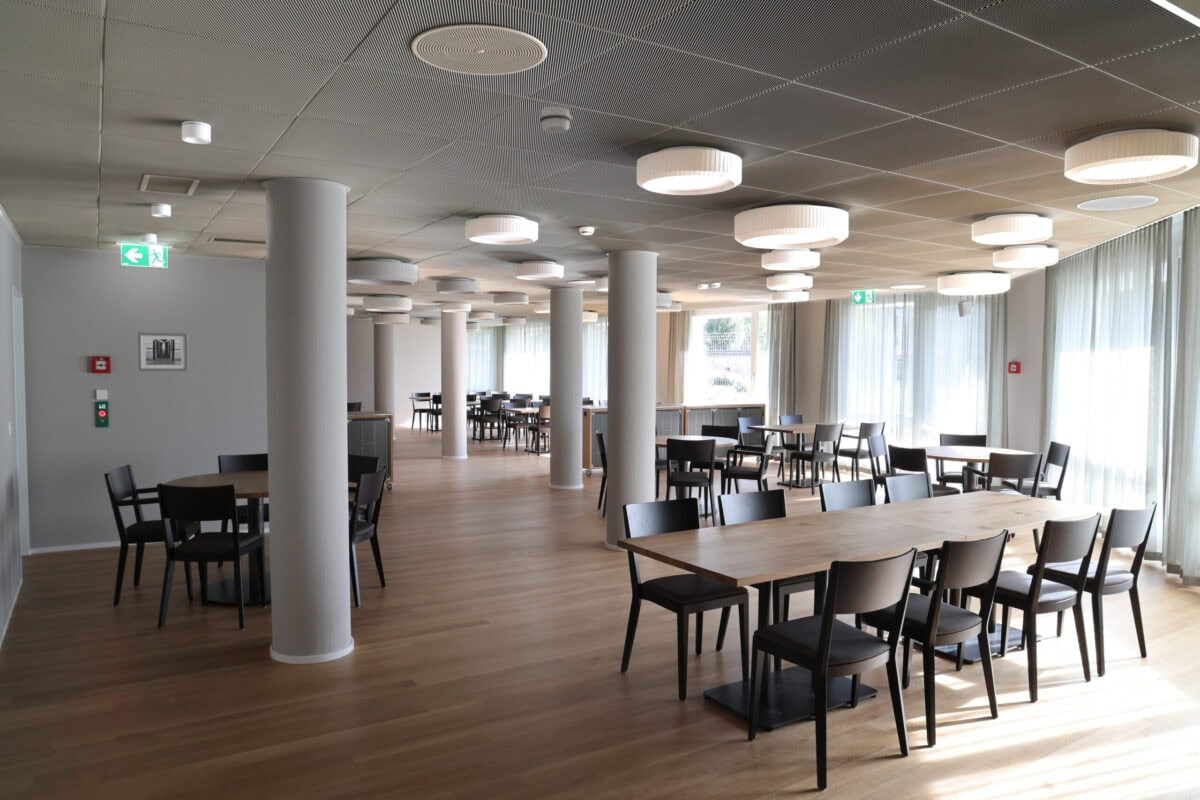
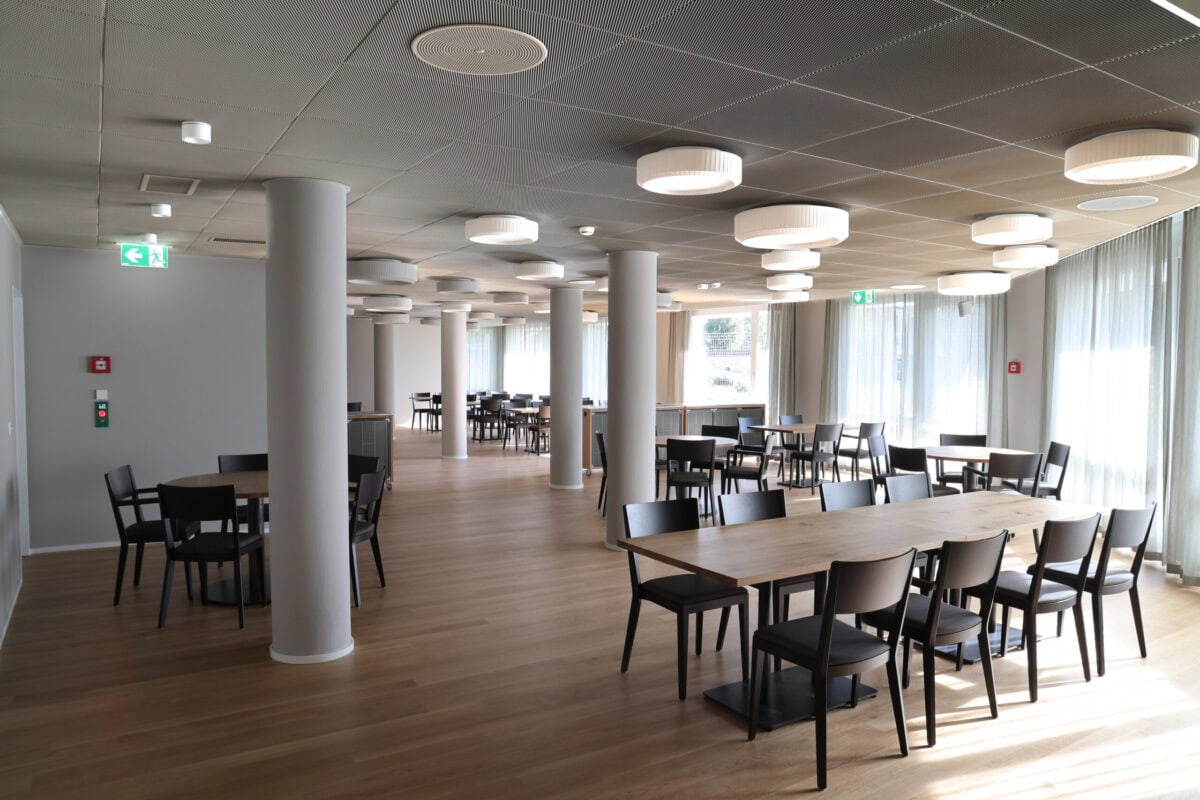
- smoke detector [539,105,573,134]
- wall art [137,331,190,372]
